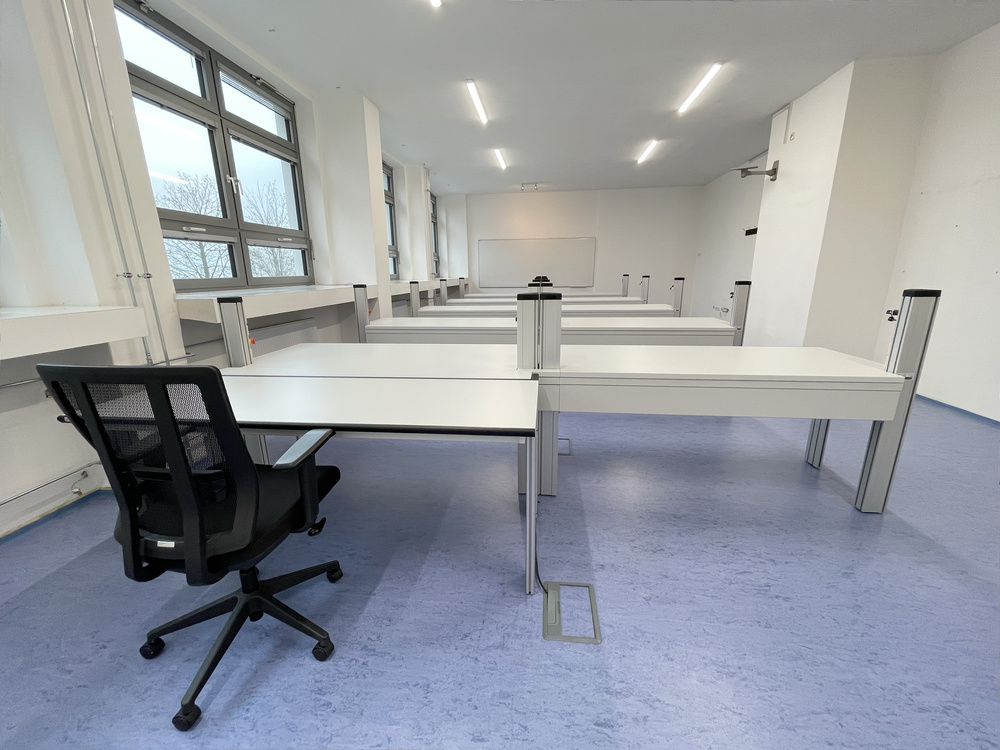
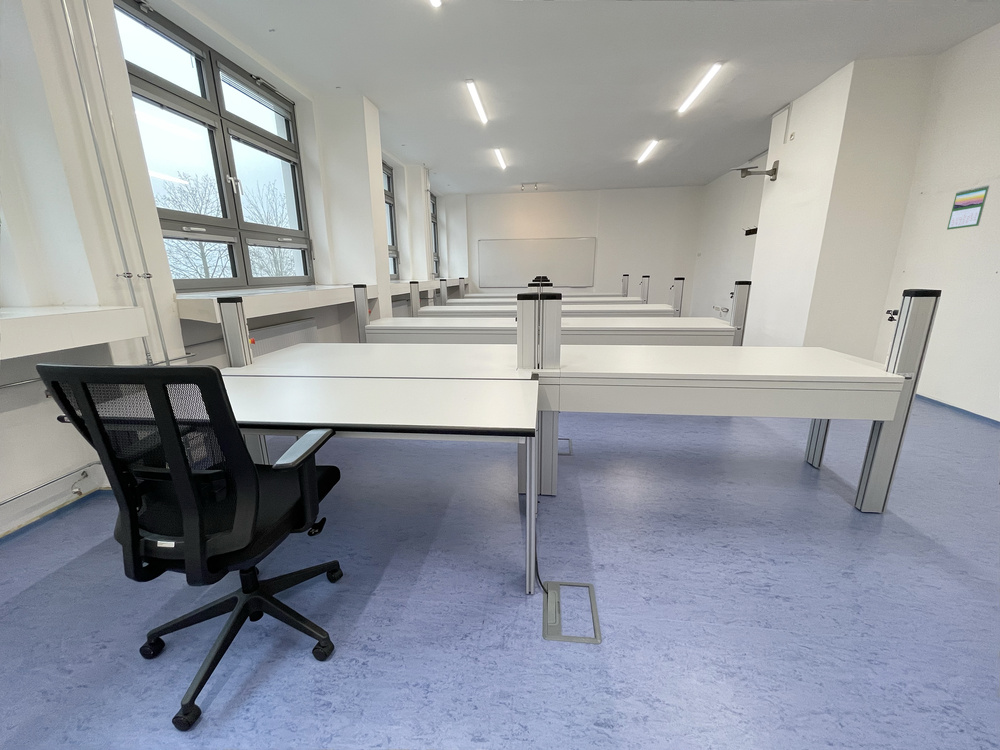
+ calendar [946,184,990,231]
